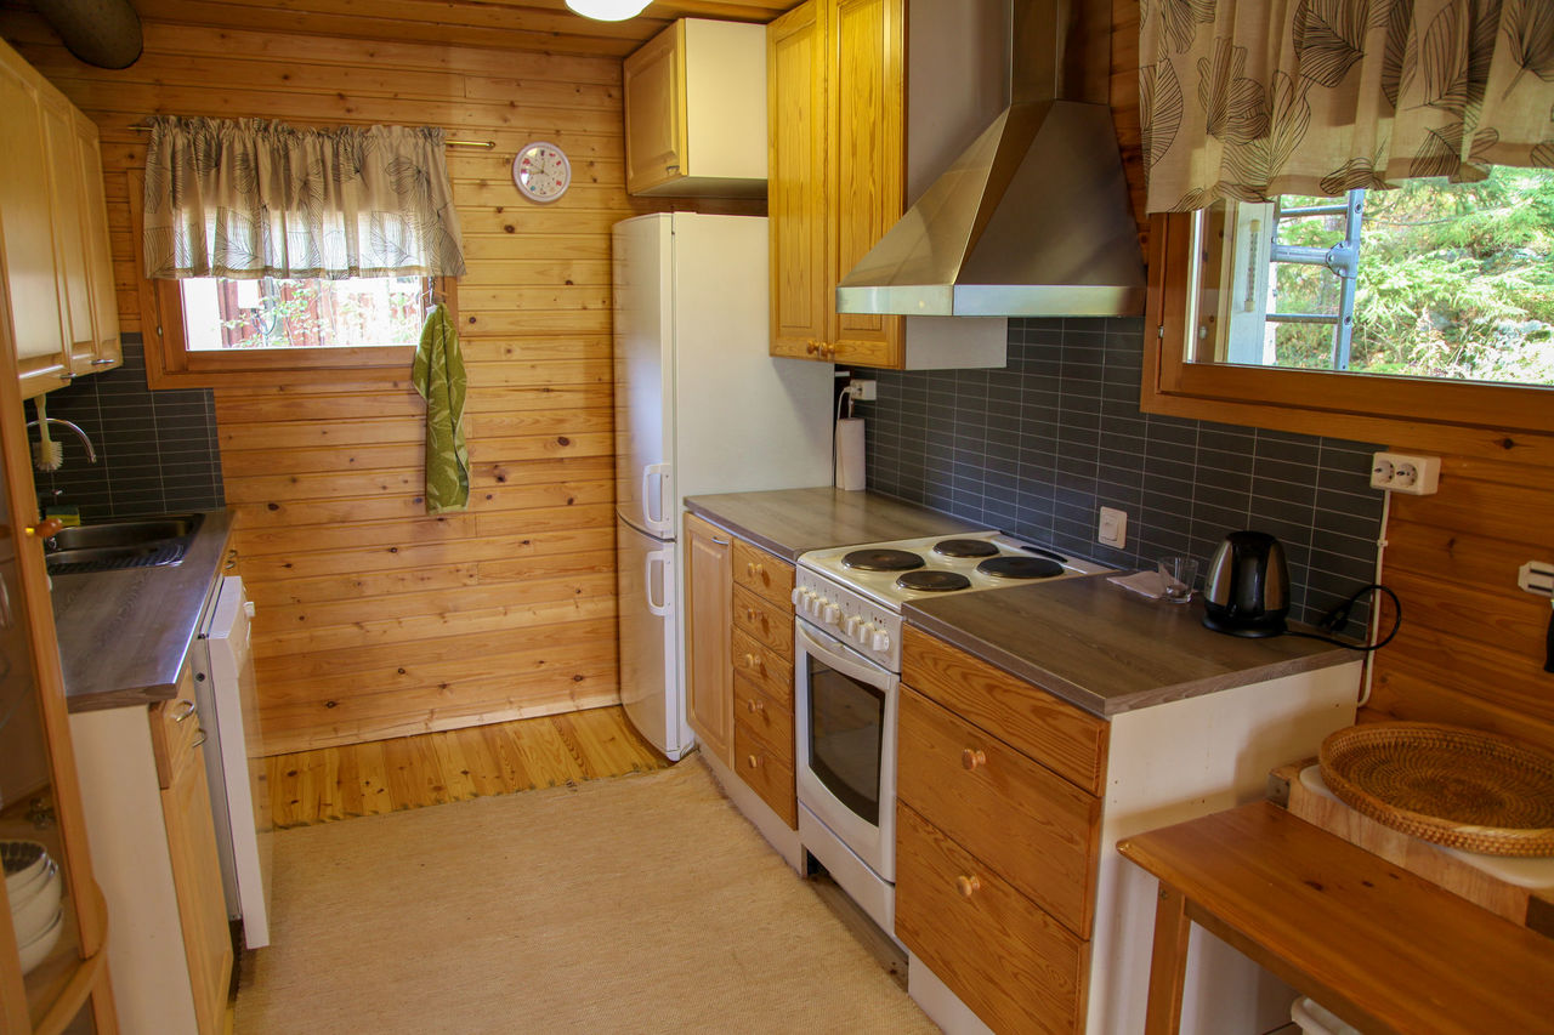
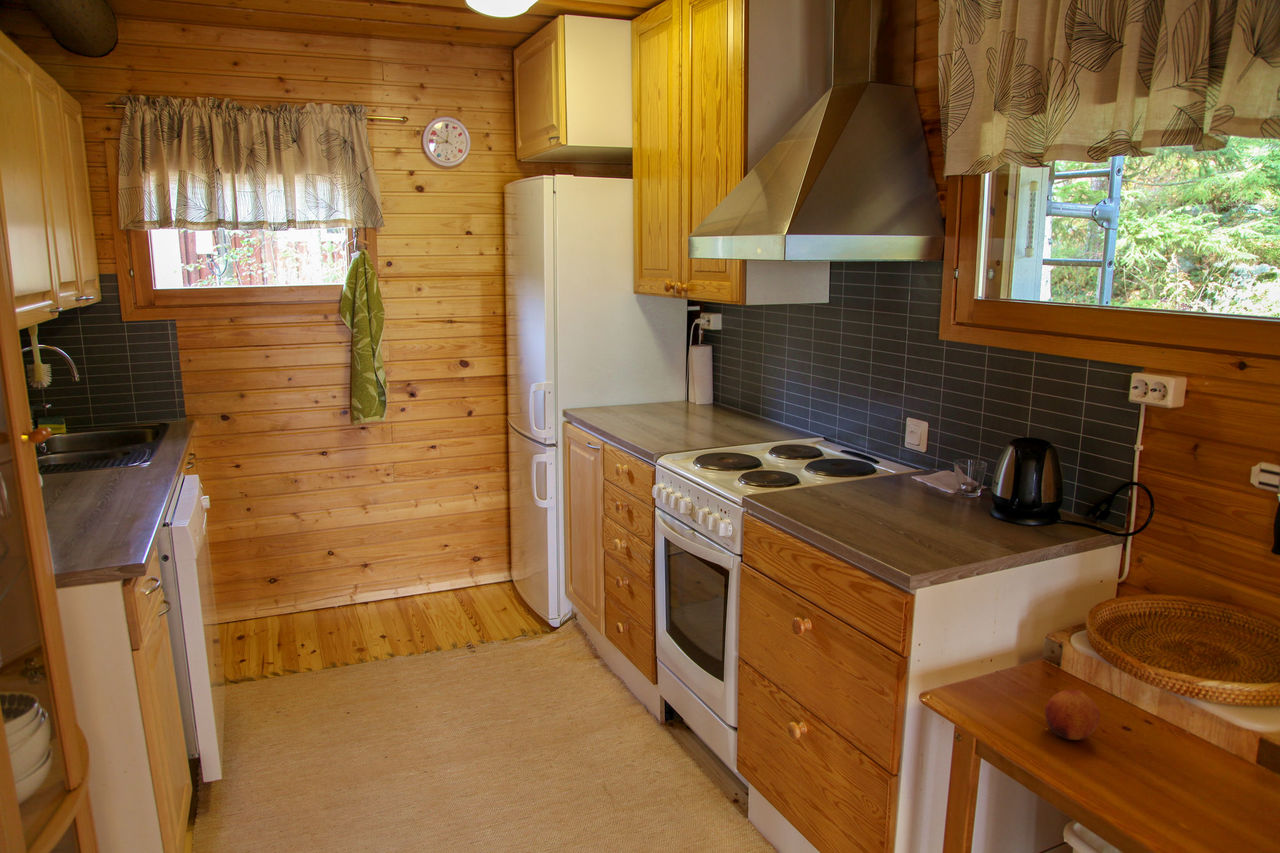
+ fruit [1044,689,1101,741]
